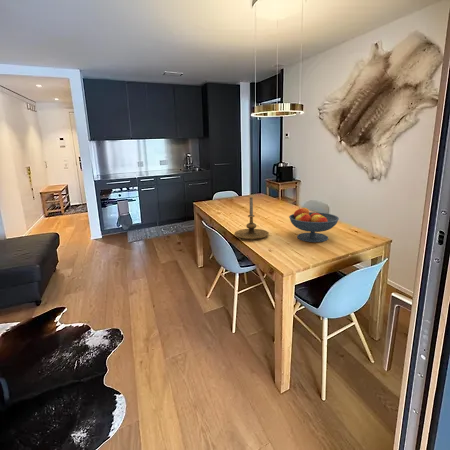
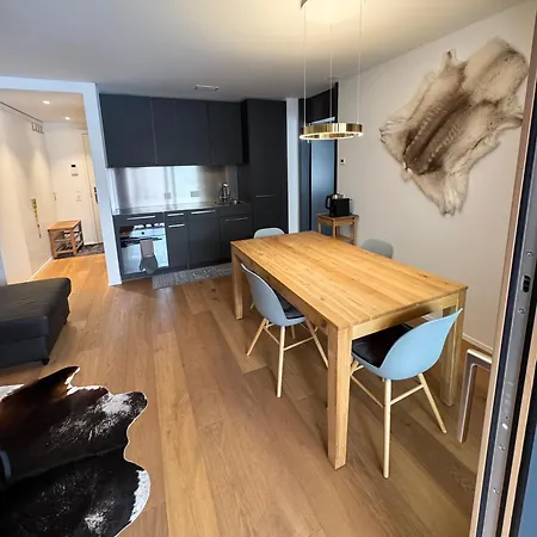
- candle holder [233,196,270,240]
- fruit bowl [288,207,340,243]
